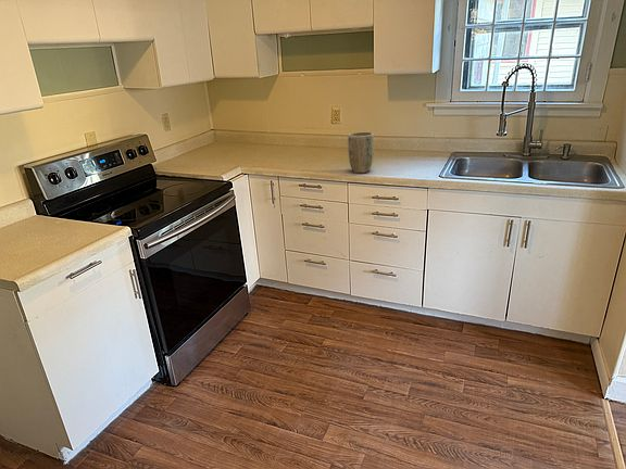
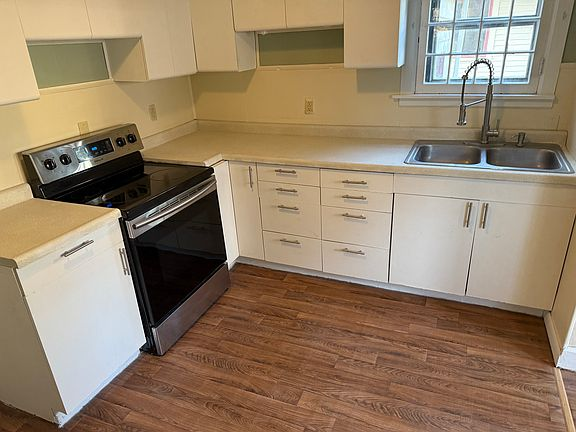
- plant pot [347,131,375,174]
